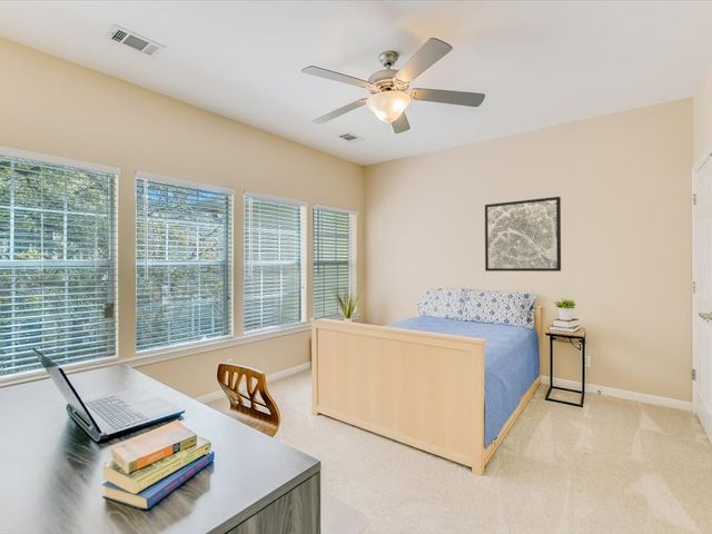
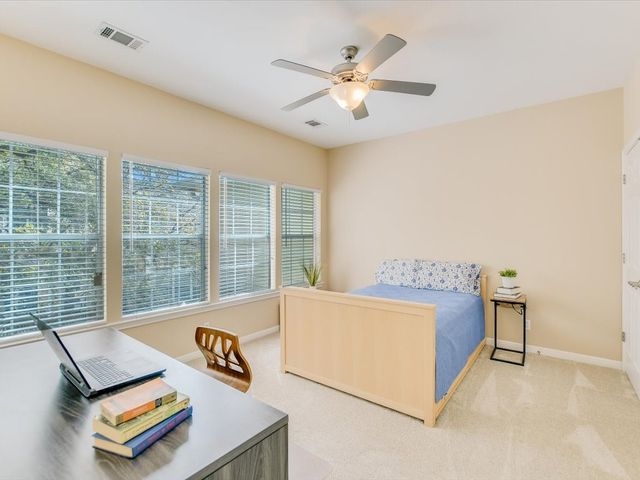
- wall art [484,196,562,273]
